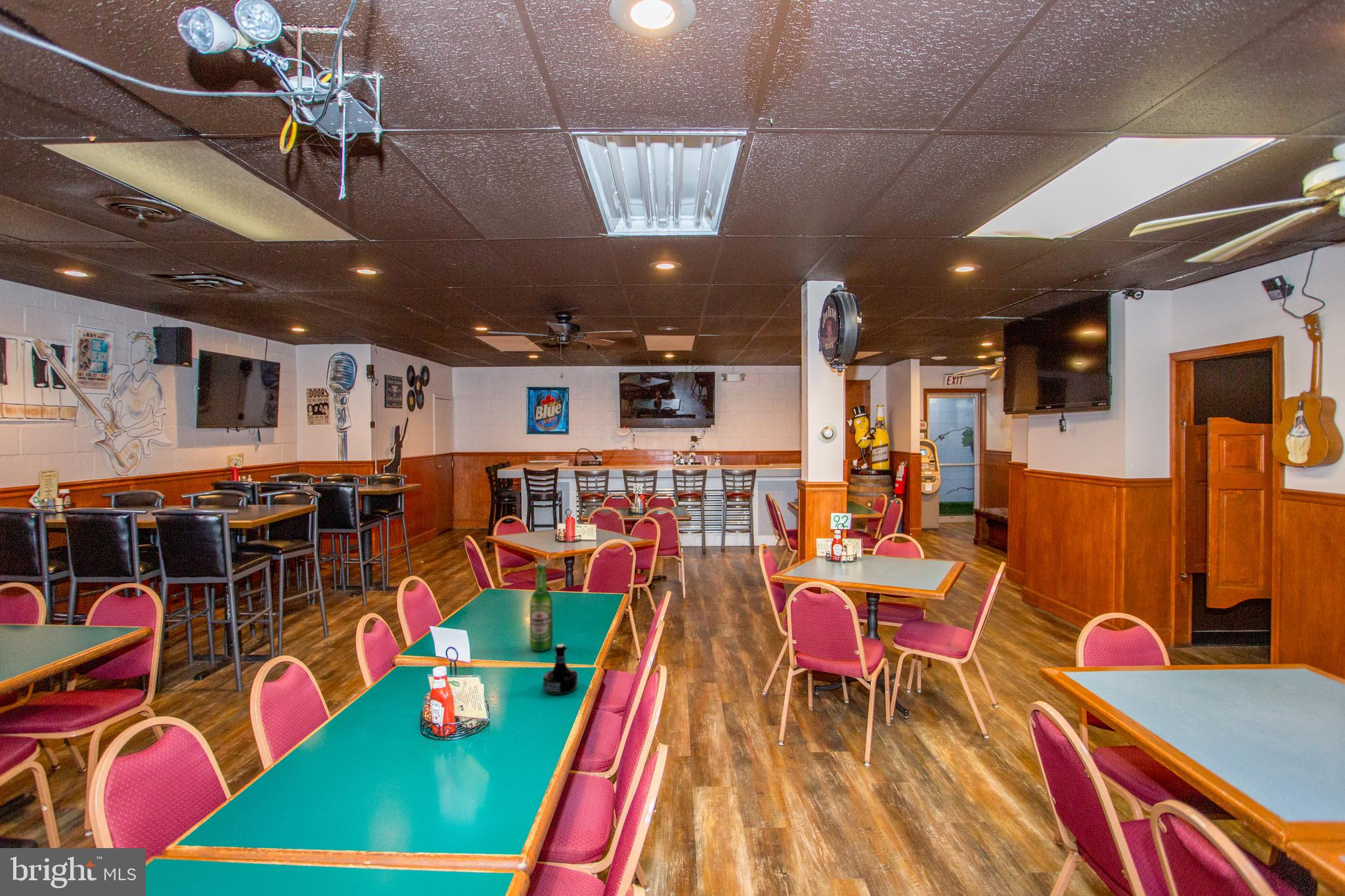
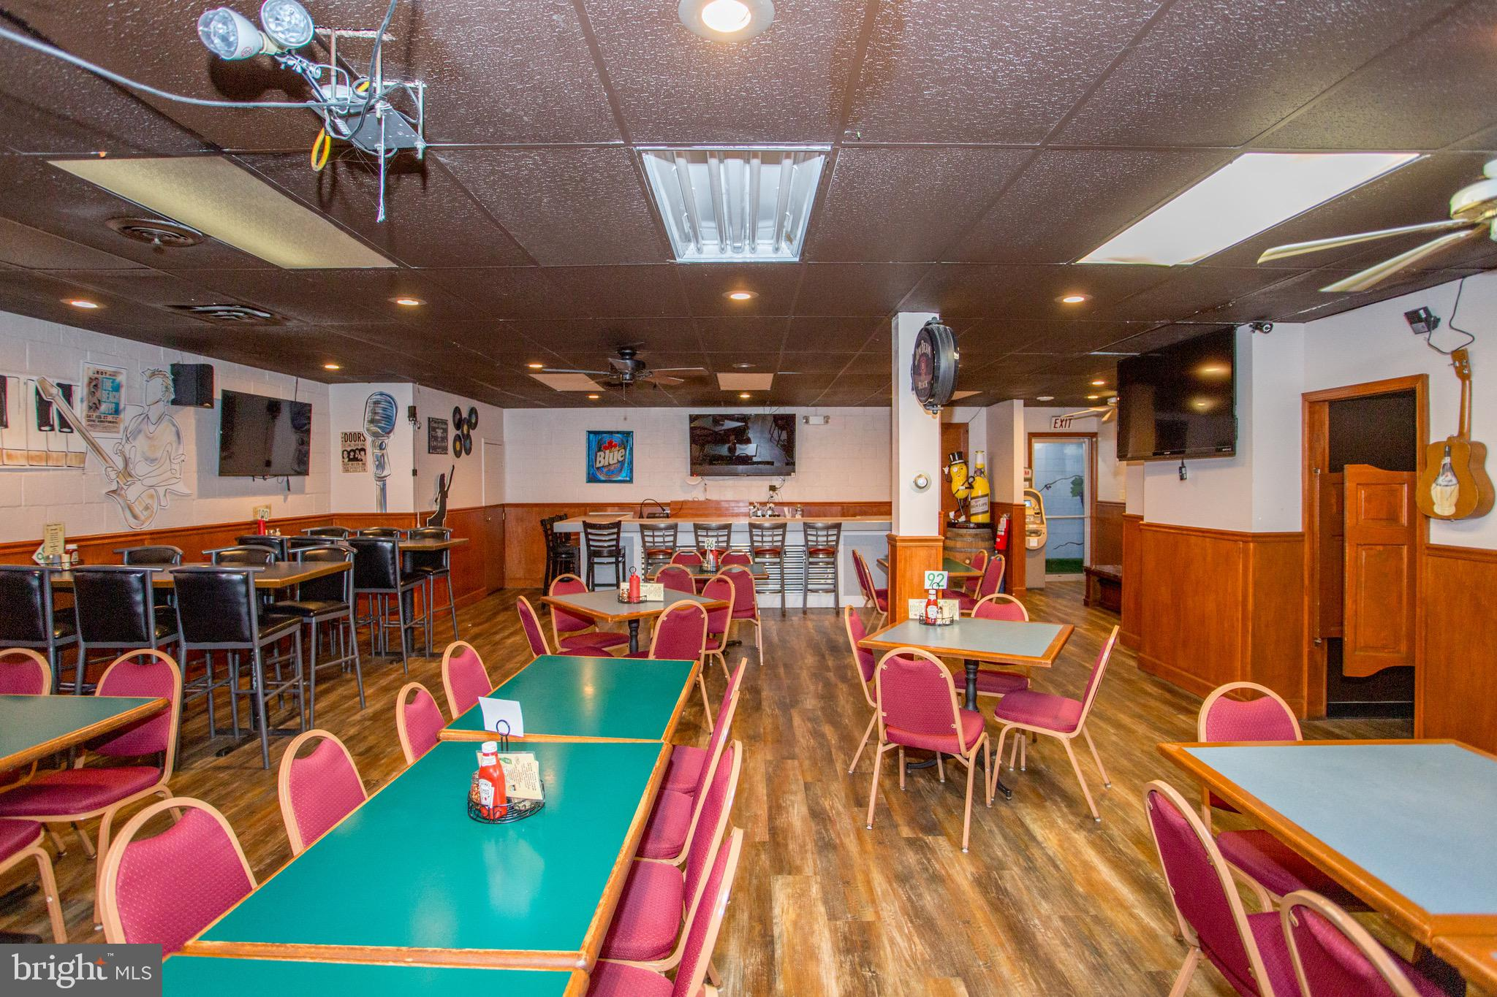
- tequila bottle [542,643,579,695]
- beer bottle [529,563,554,652]
